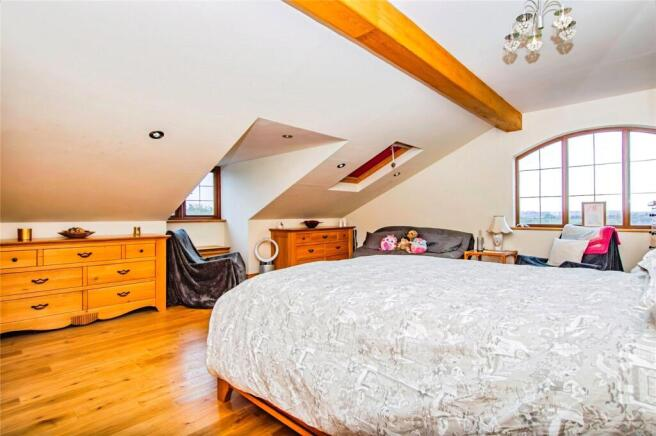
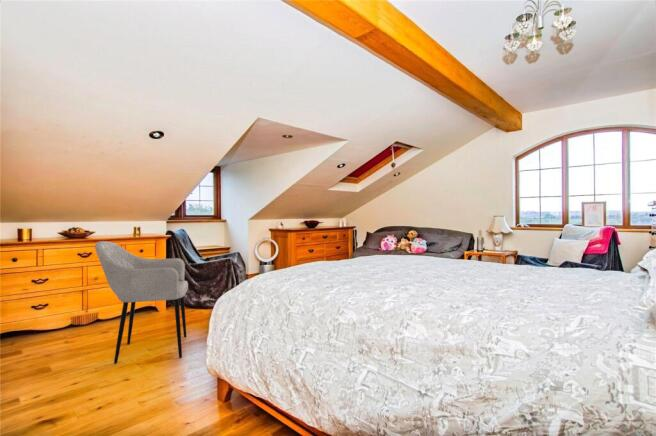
+ armchair [94,240,189,365]
